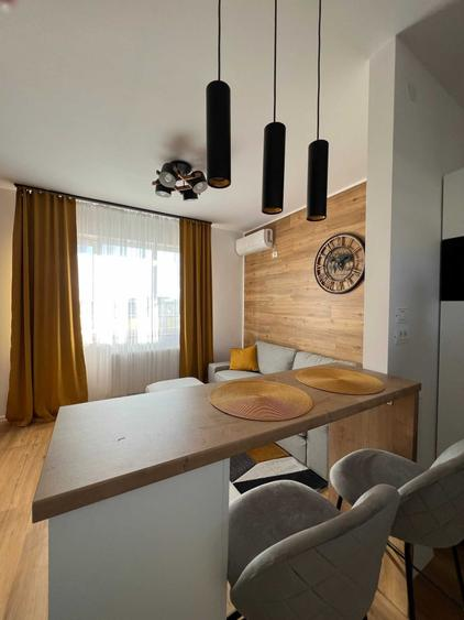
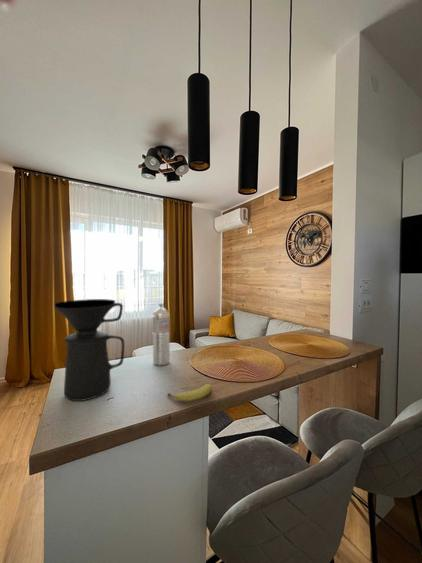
+ water bottle [152,302,171,367]
+ coffee maker [53,298,125,402]
+ fruit [166,383,213,403]
